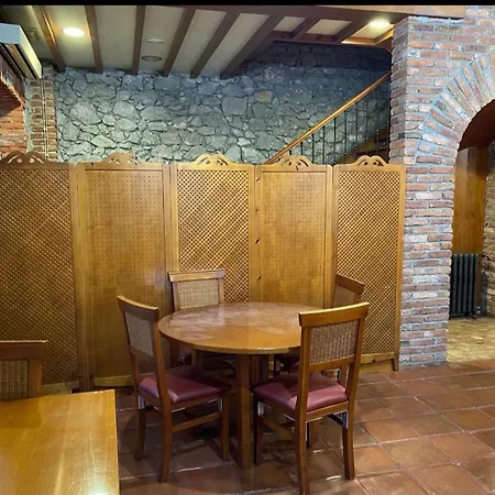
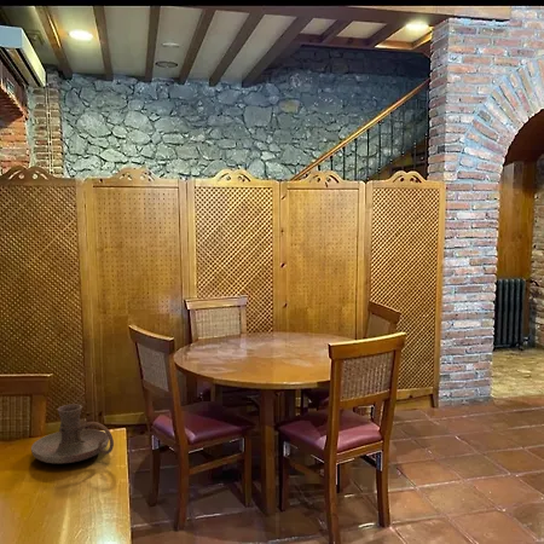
+ candle holder [30,403,115,464]
